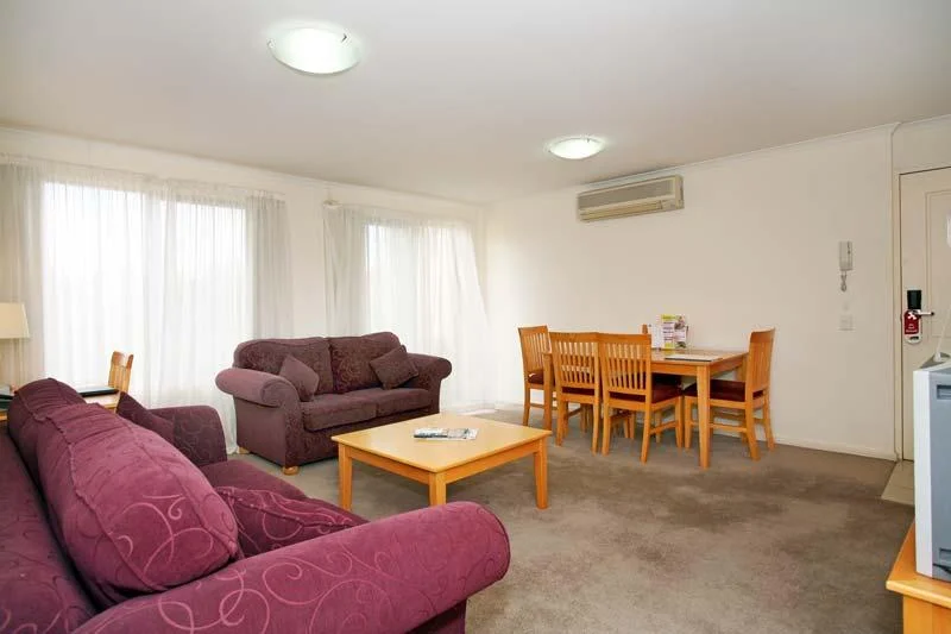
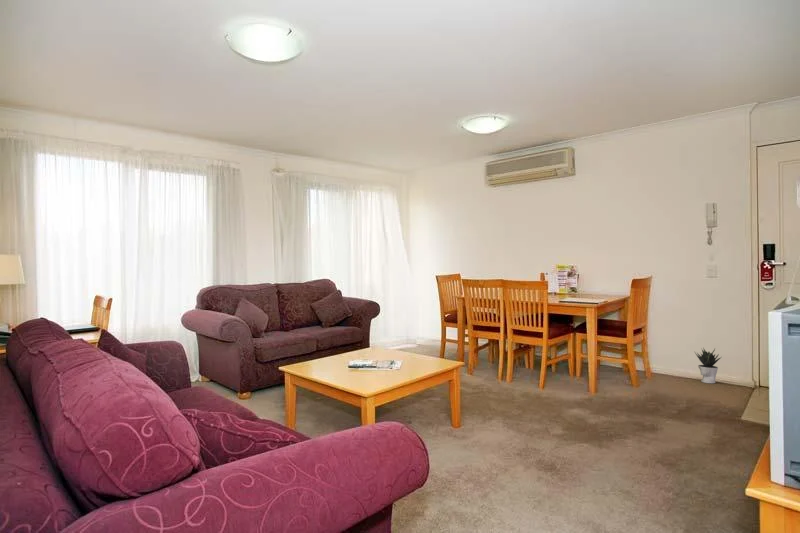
+ potted plant [694,346,721,384]
